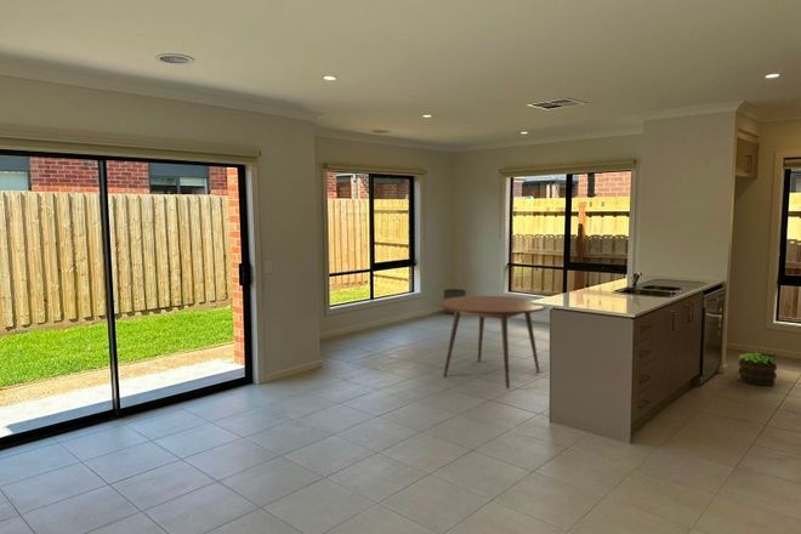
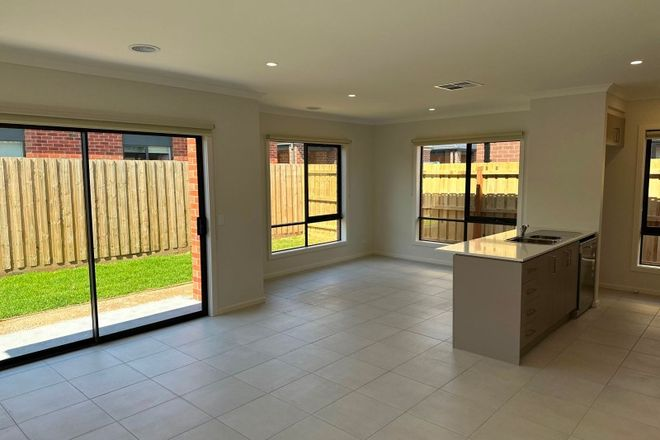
- potted plant [737,352,778,387]
- waste bin [442,288,467,316]
- dining table [439,295,549,390]
